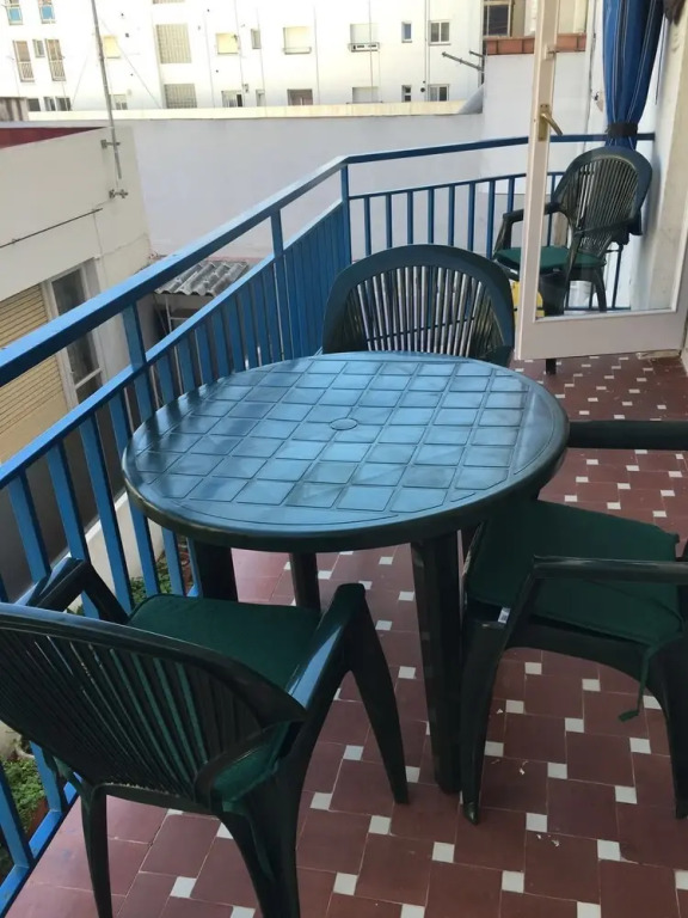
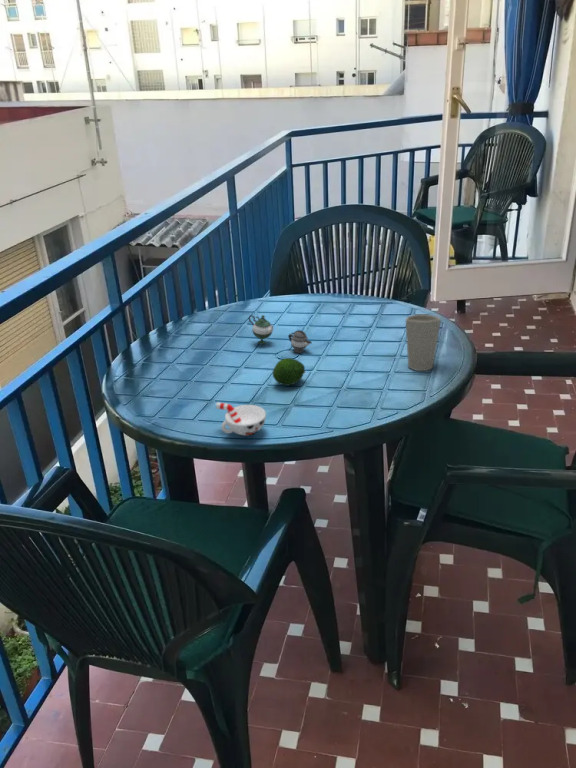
+ teapot [248,314,313,354]
+ cup [405,313,442,372]
+ fruit [272,357,306,387]
+ cup [215,401,267,436]
